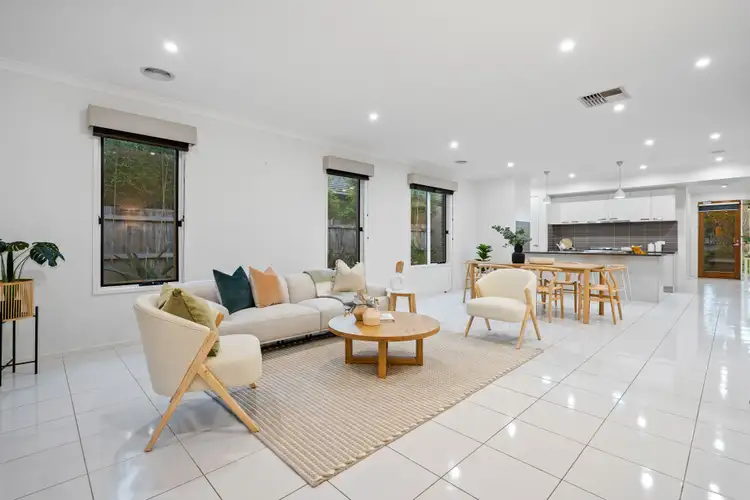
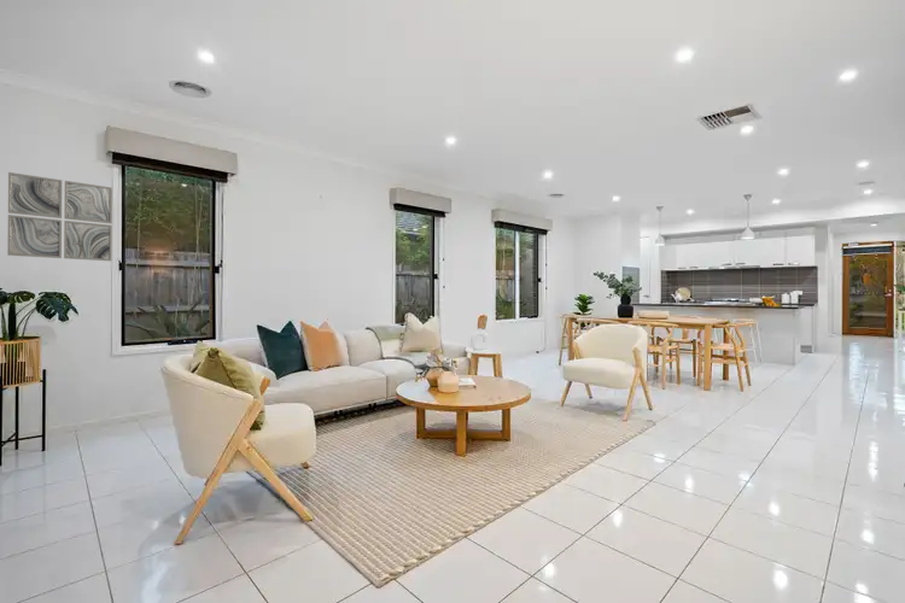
+ wall art [6,171,113,262]
